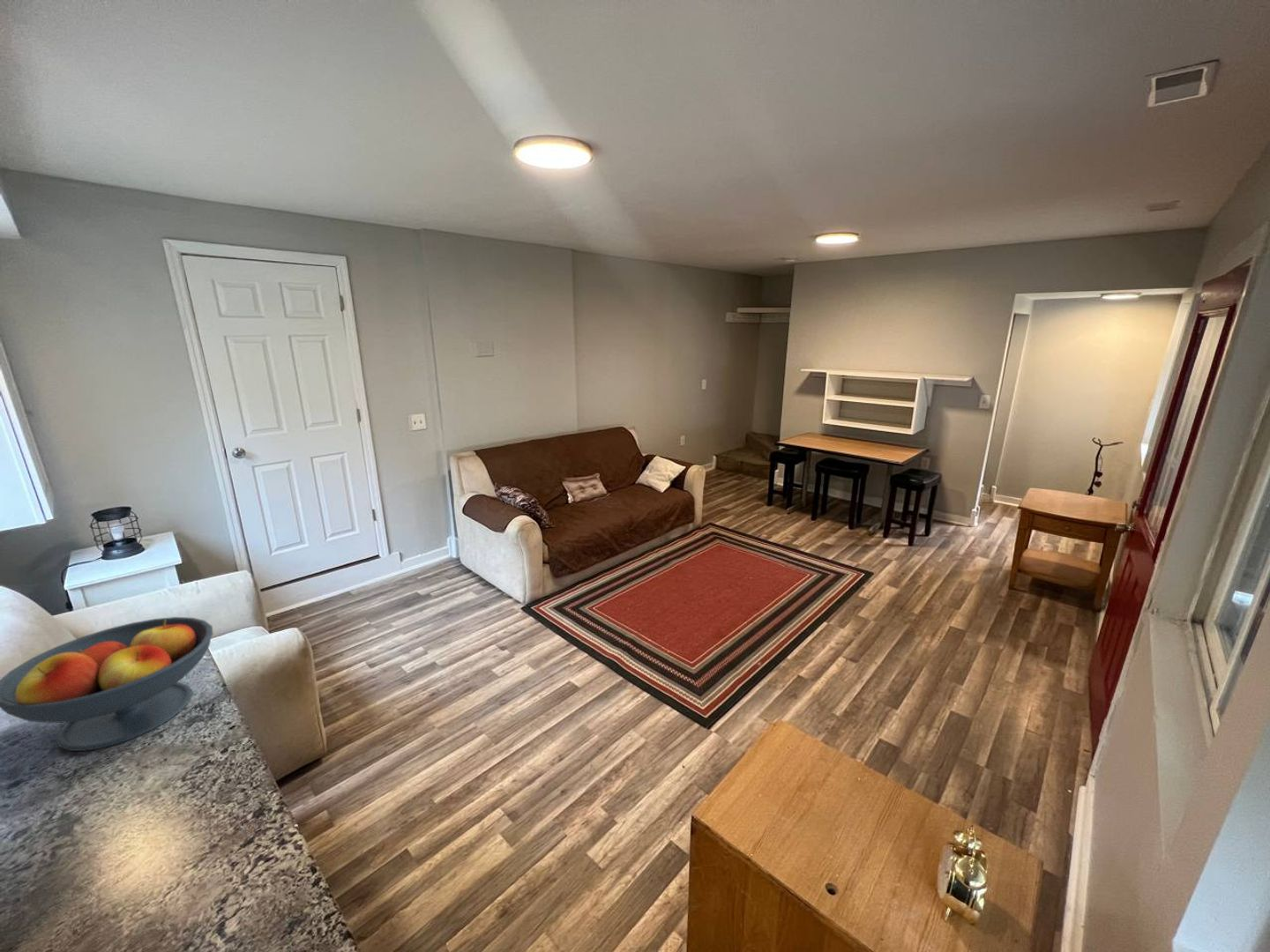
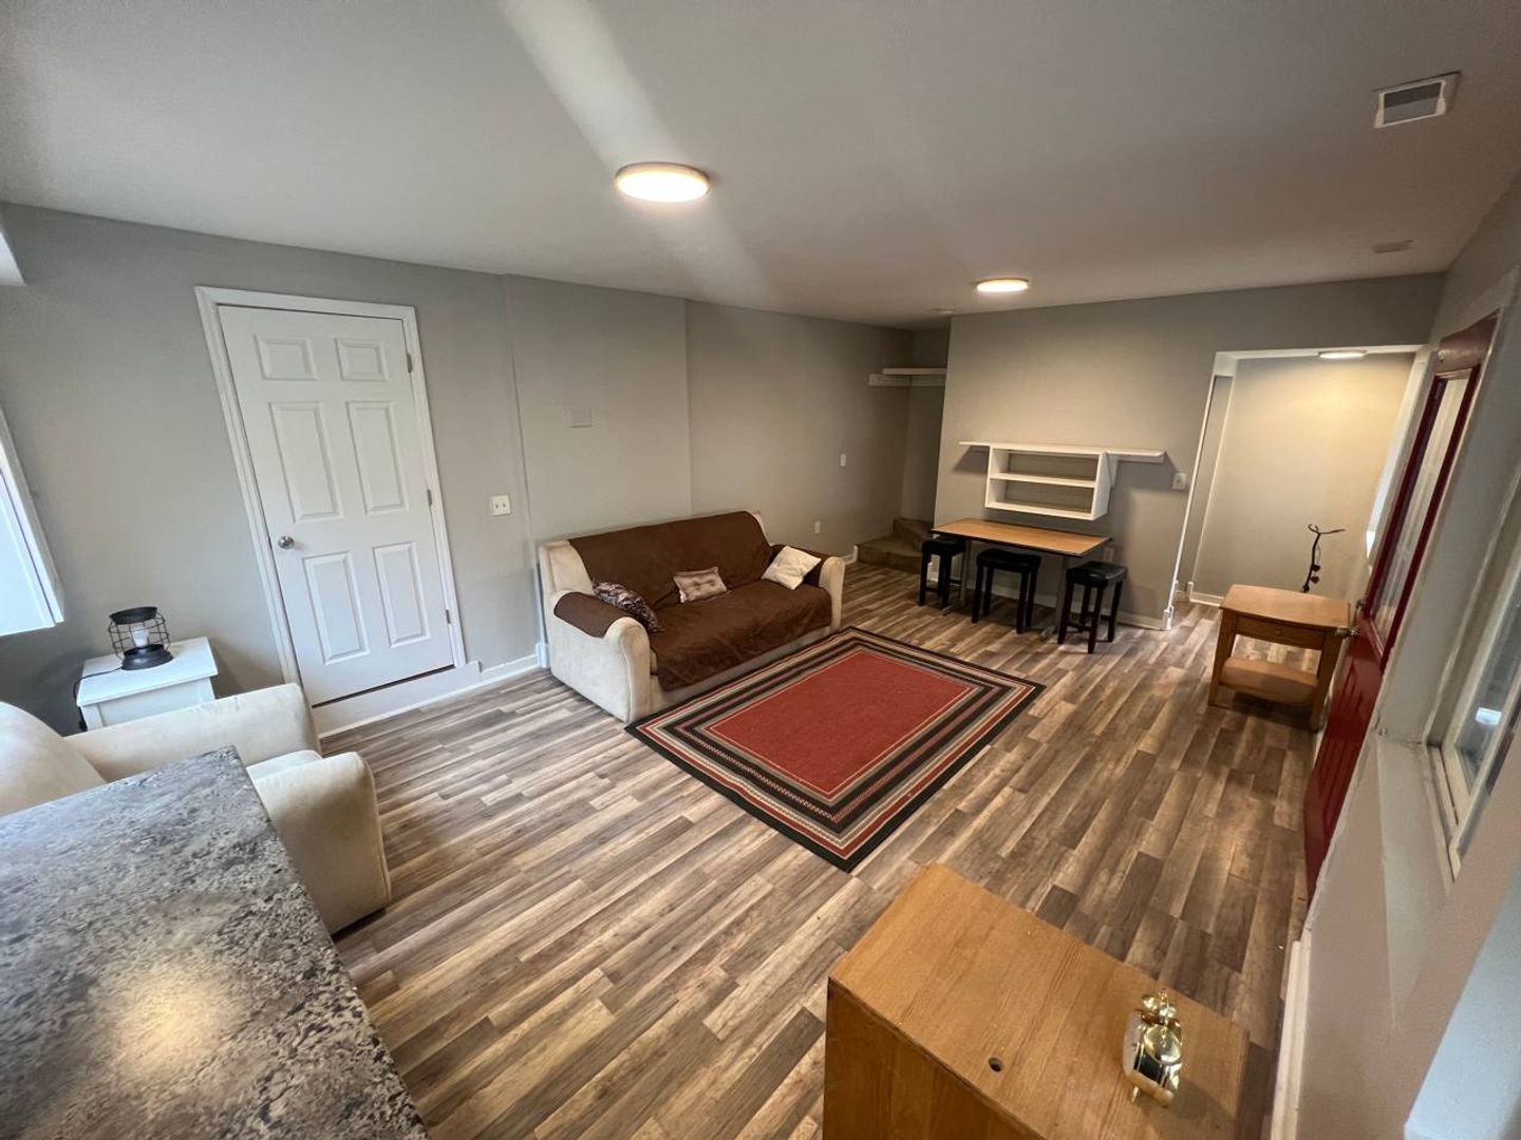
- fruit bowl [0,616,214,752]
